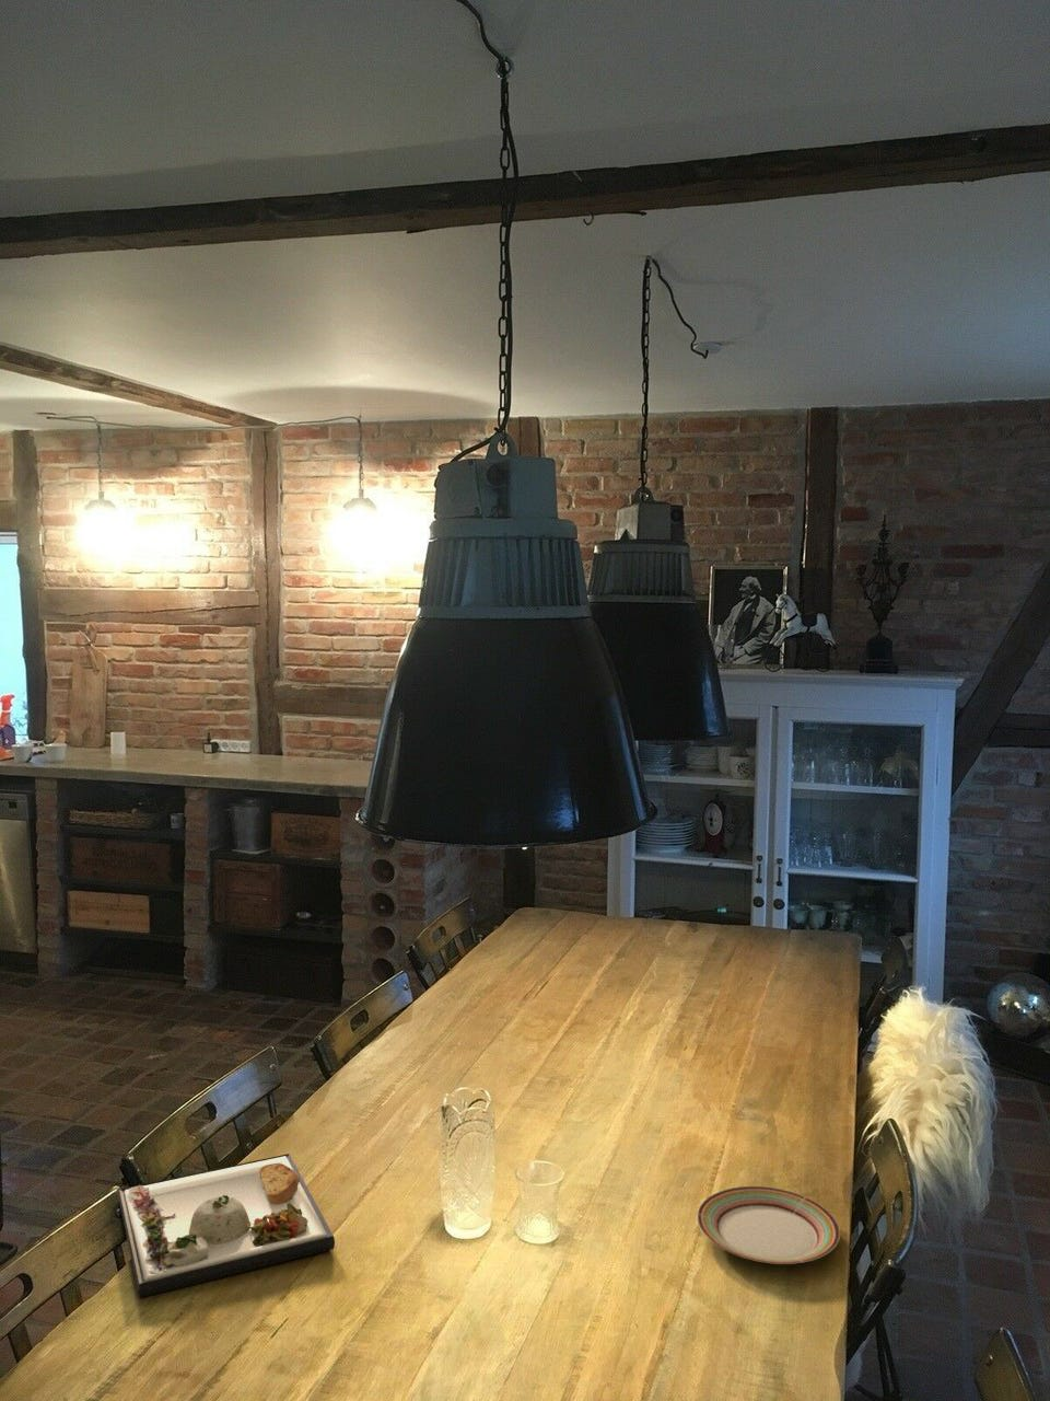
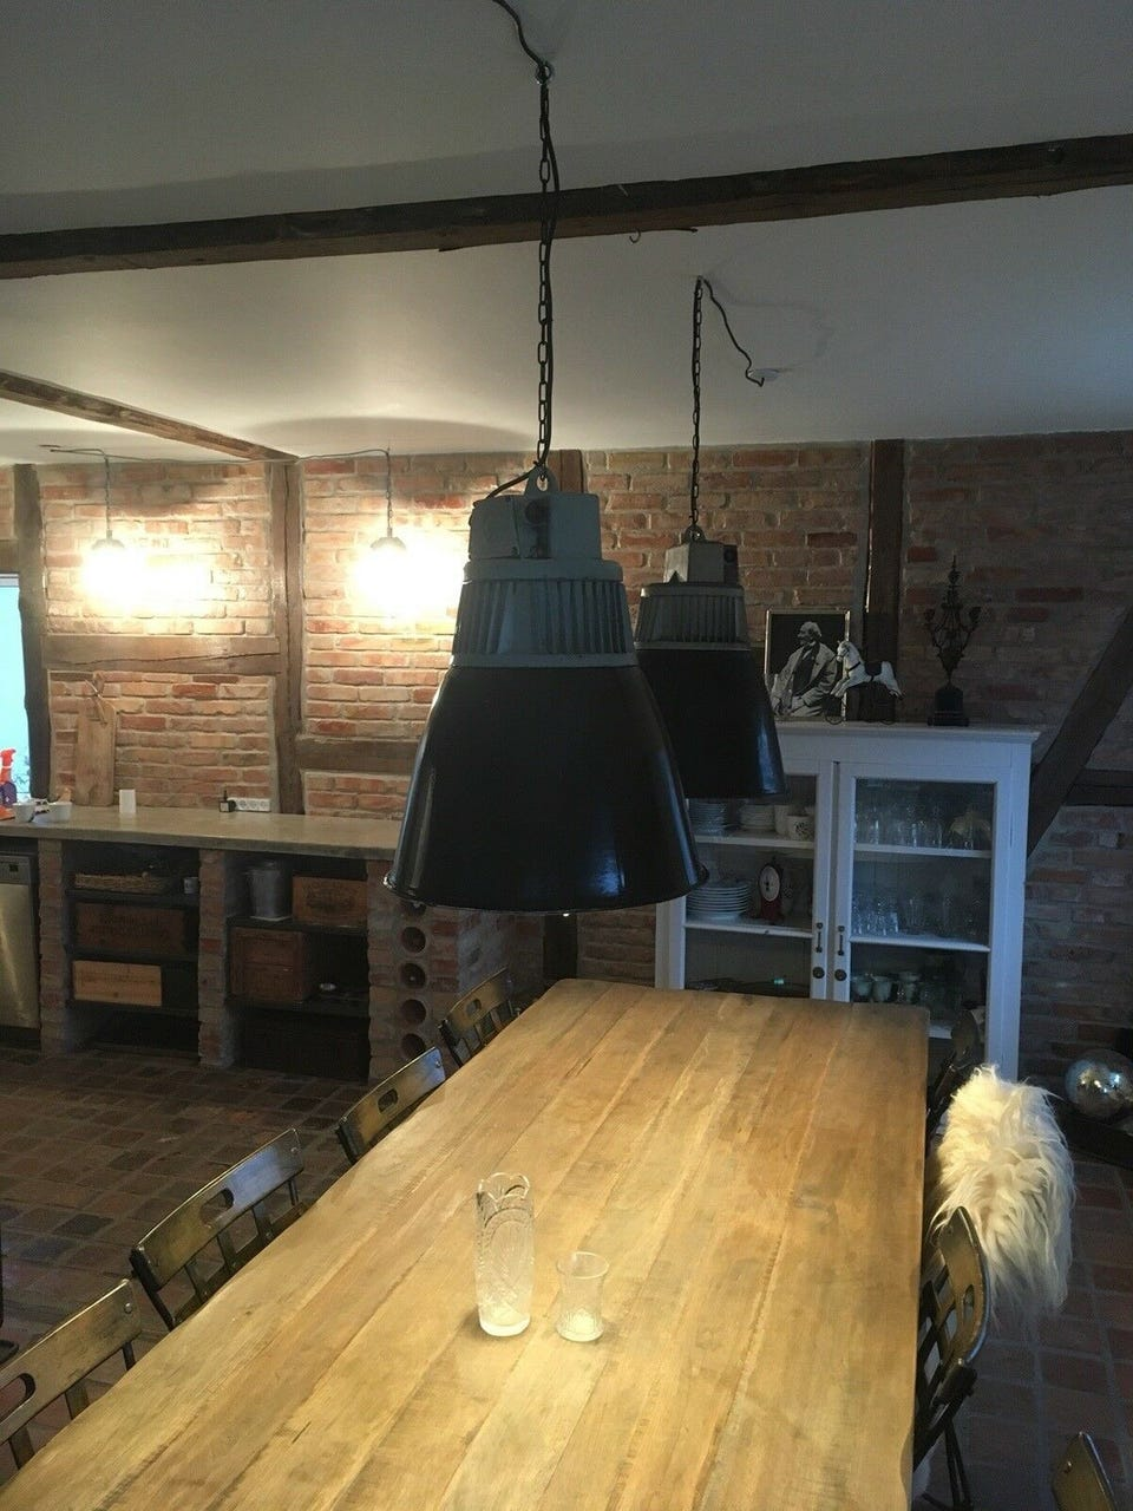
- dinner plate [117,1153,335,1300]
- plate [697,1186,842,1265]
